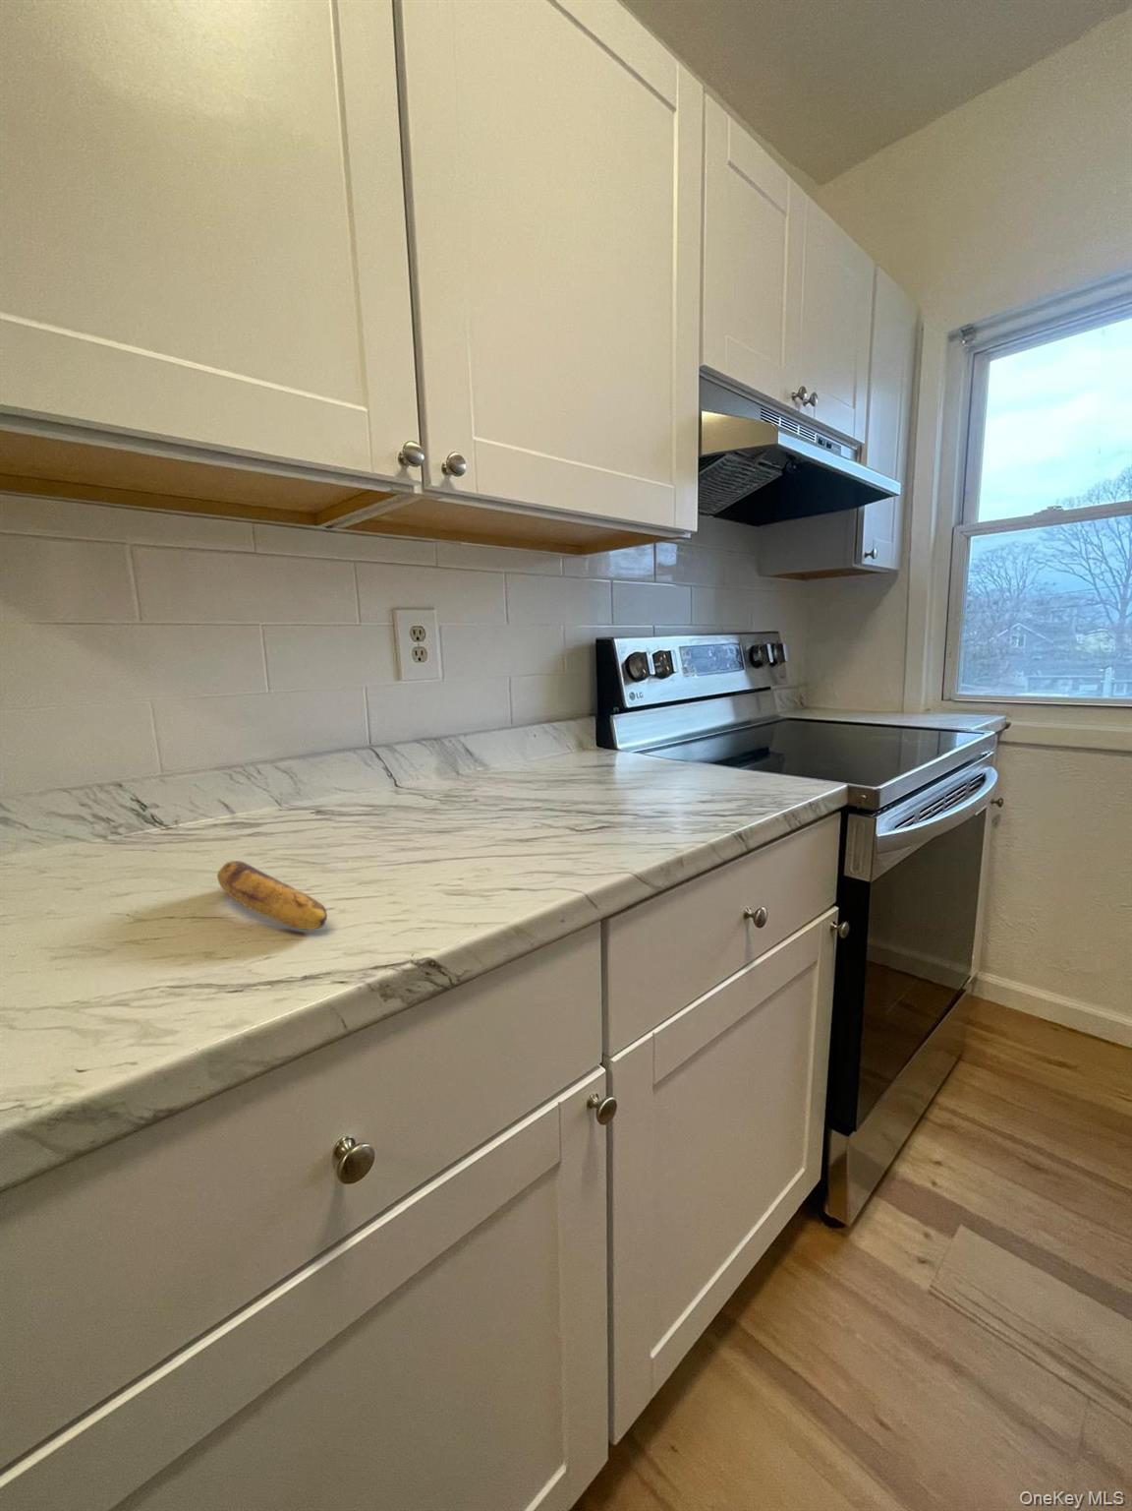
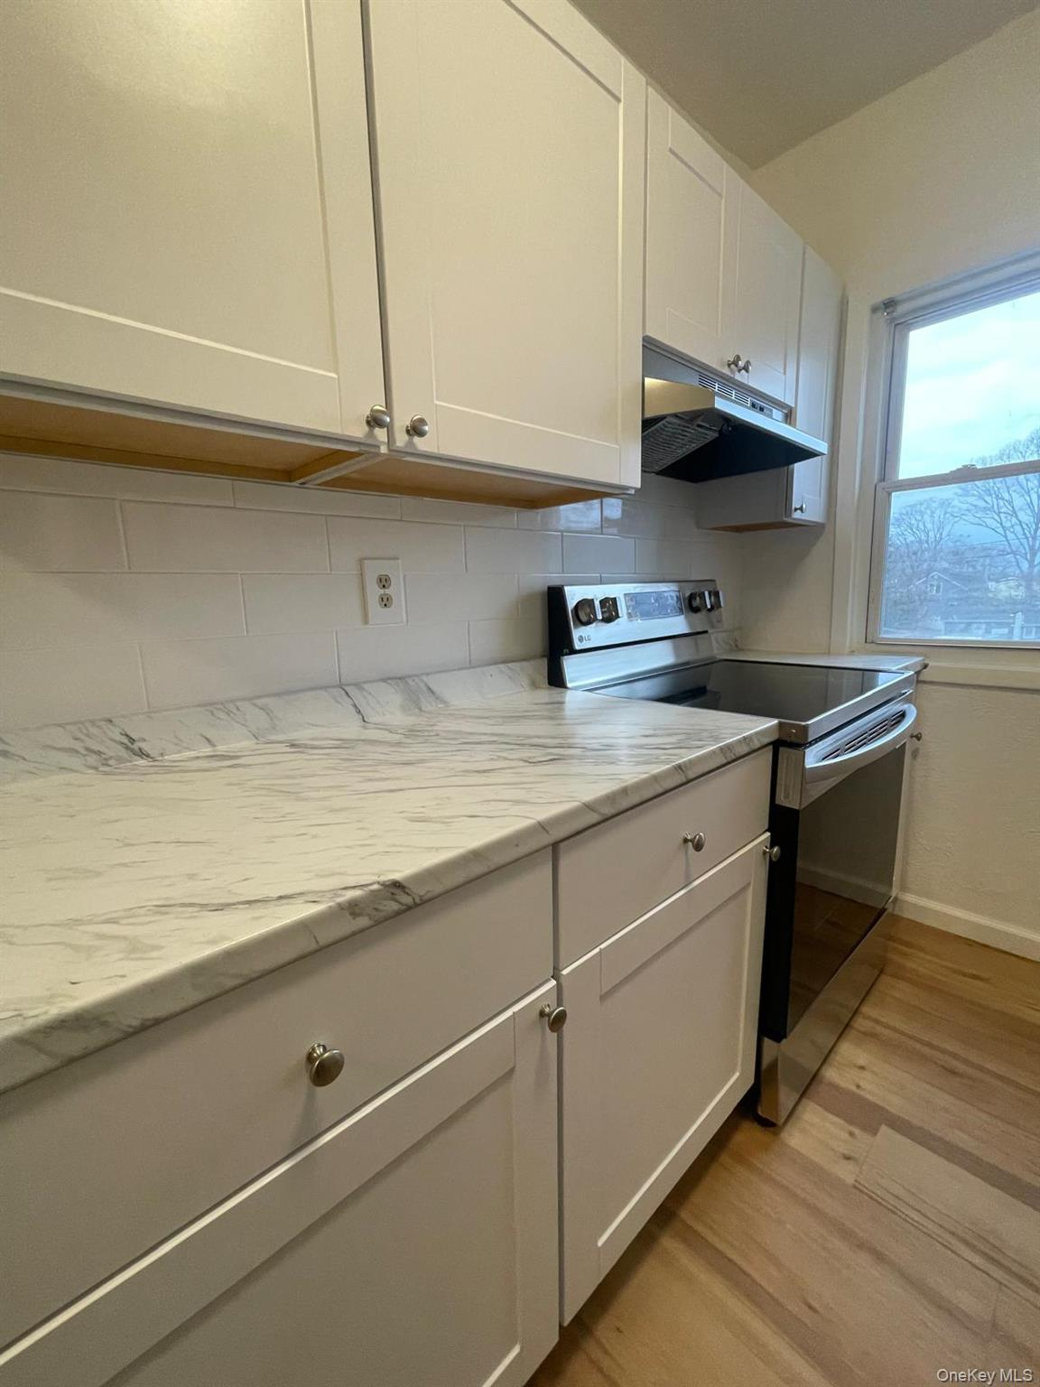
- banana [216,860,328,930]
